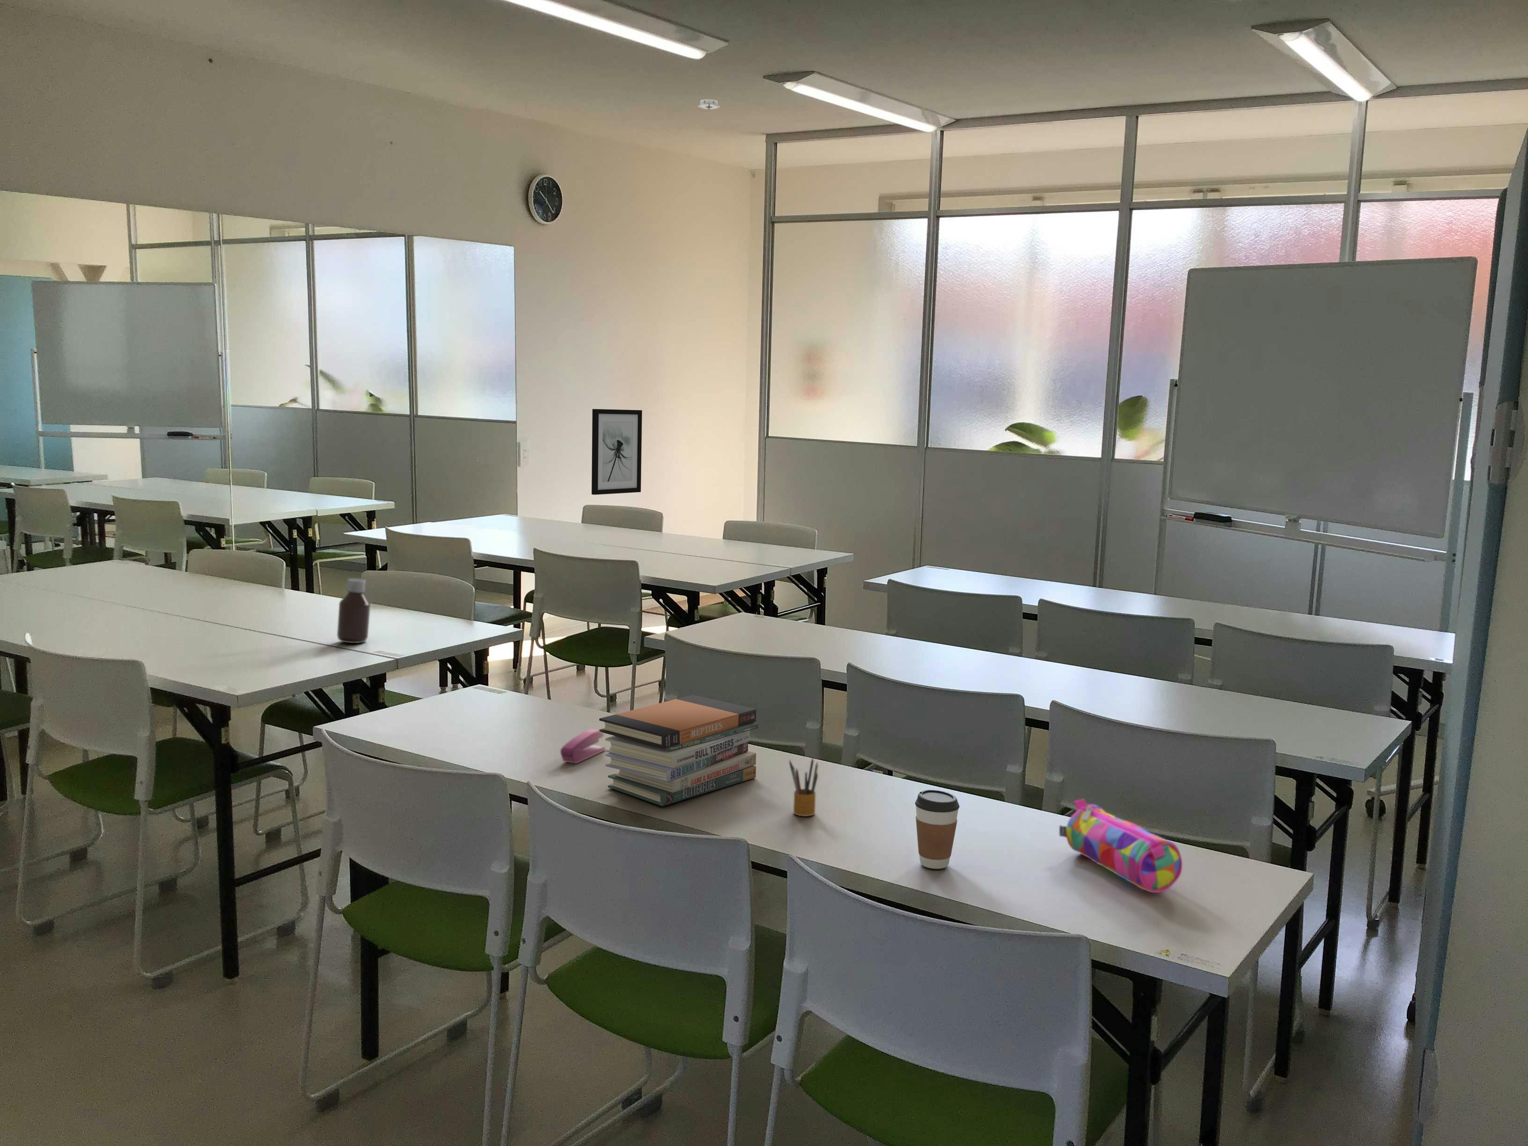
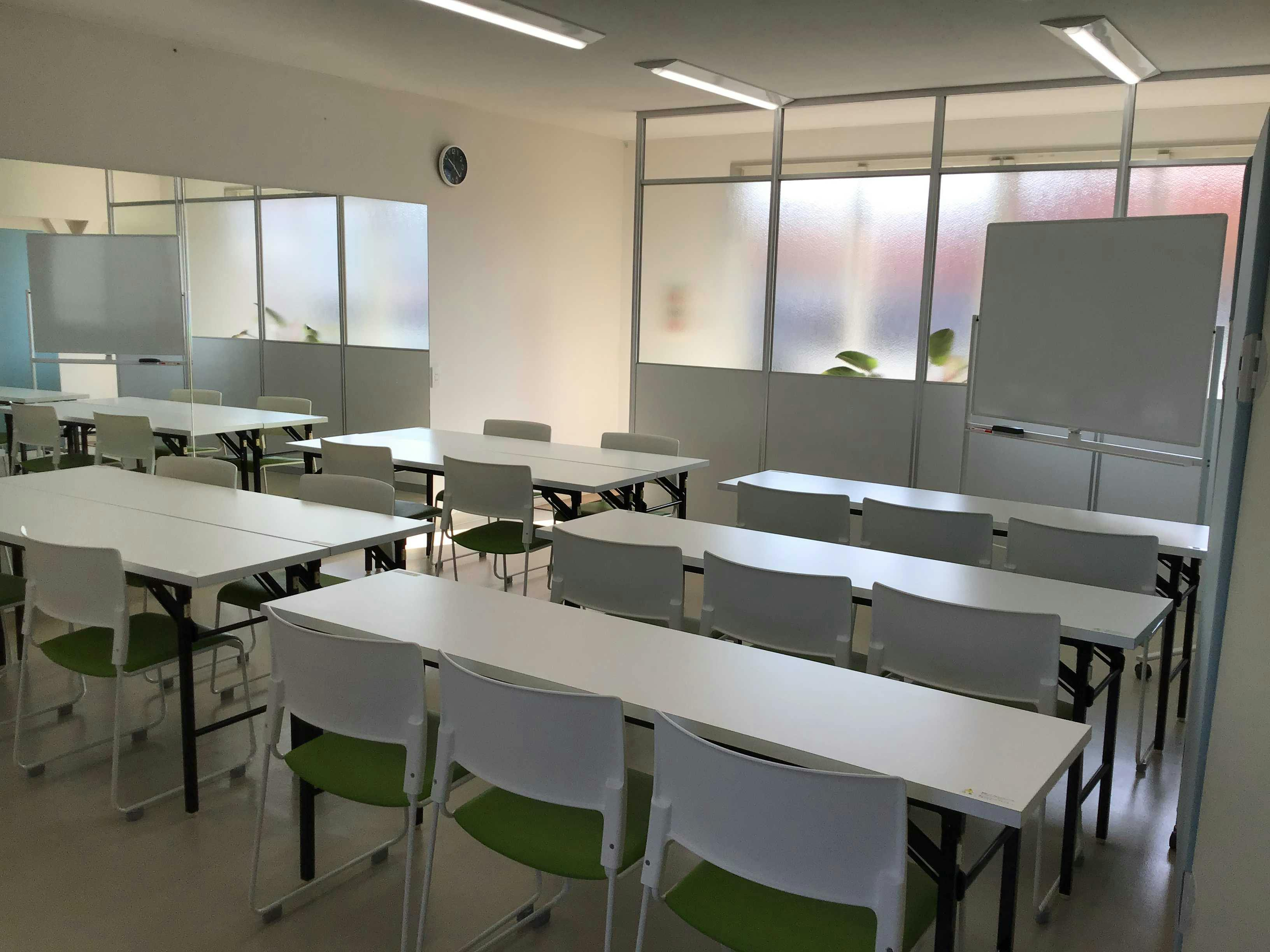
- bottle [337,578,371,644]
- pencil box [789,757,818,817]
- smoke detector [698,99,719,110]
- book stack [599,695,759,807]
- stapler [559,728,605,764]
- wall art [591,409,642,495]
- pencil case [1059,798,1183,893]
- coffee cup [914,790,960,869]
